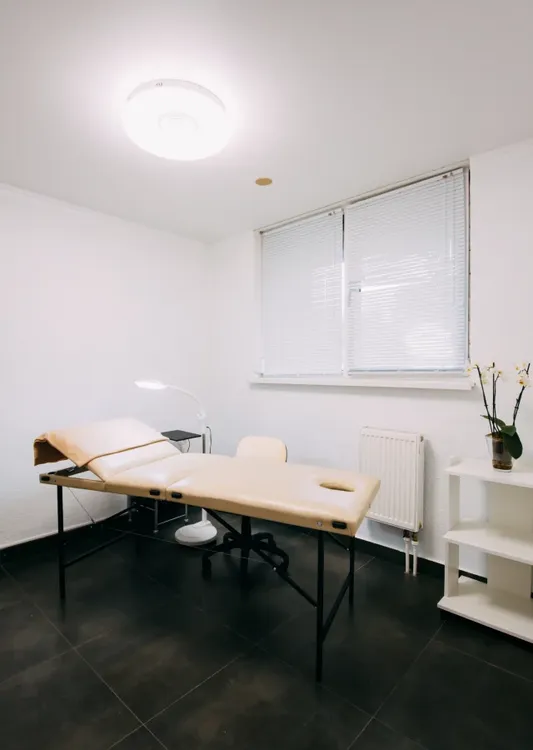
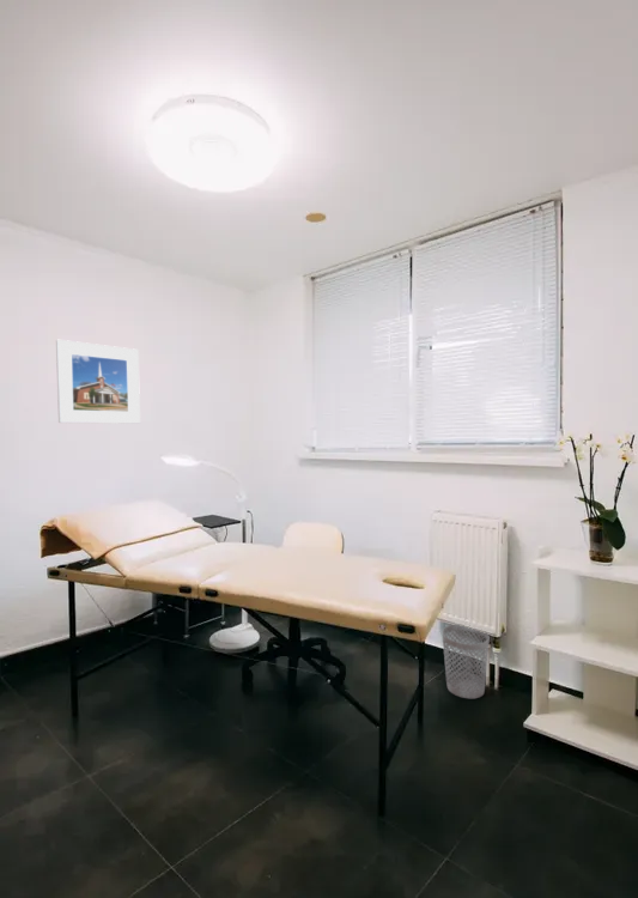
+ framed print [55,339,141,425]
+ wastebasket [440,624,491,699]
